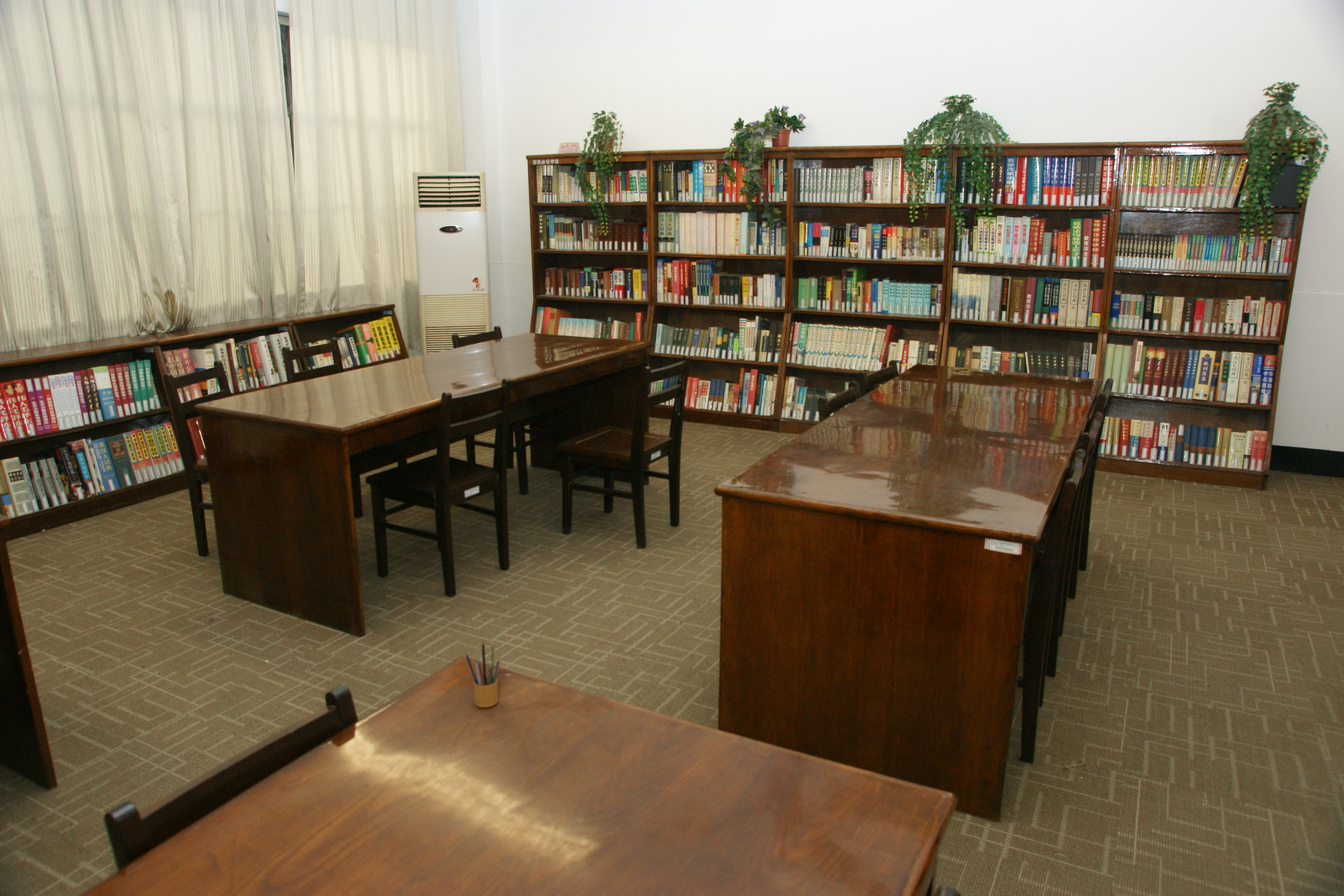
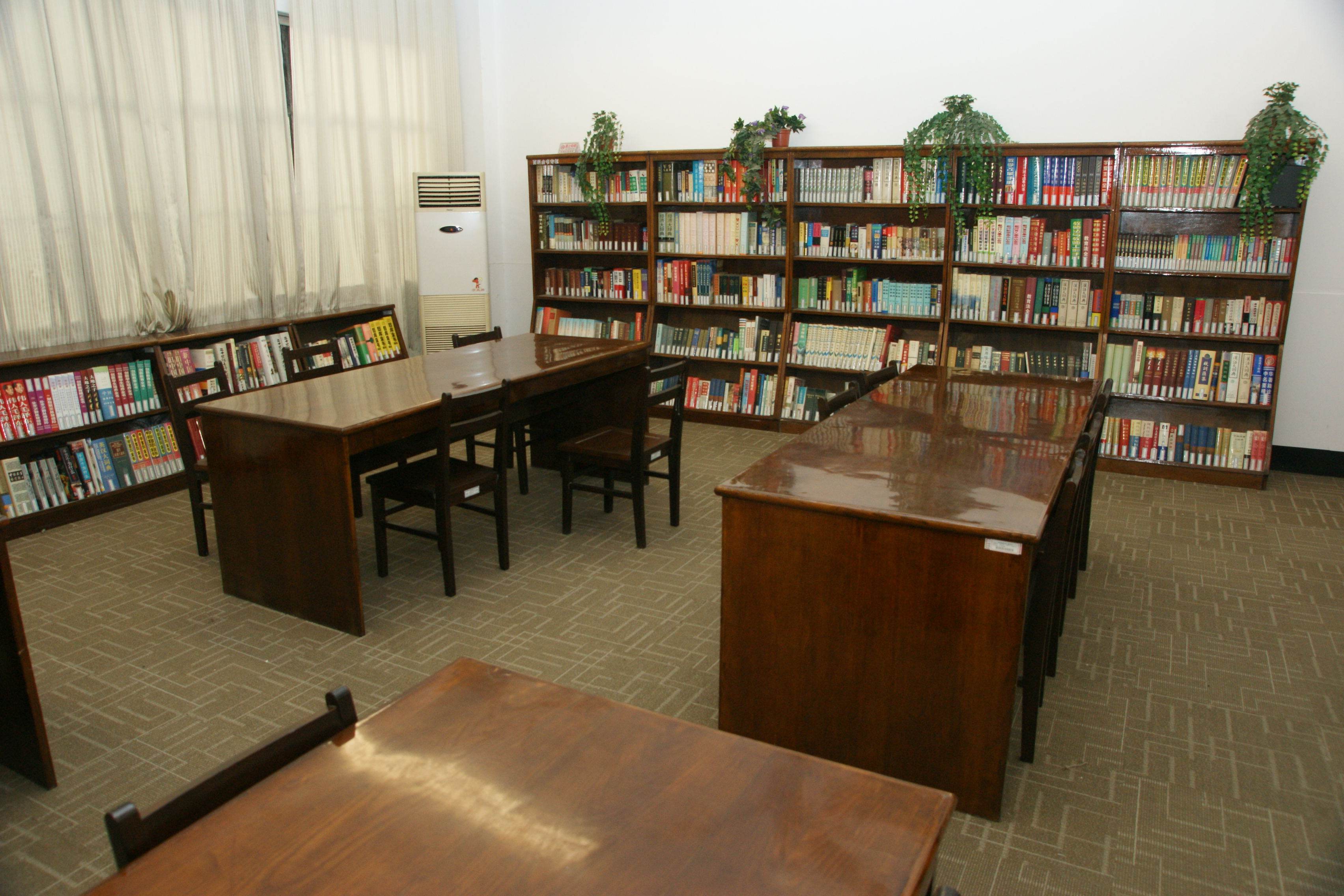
- pencil box [465,640,500,708]
